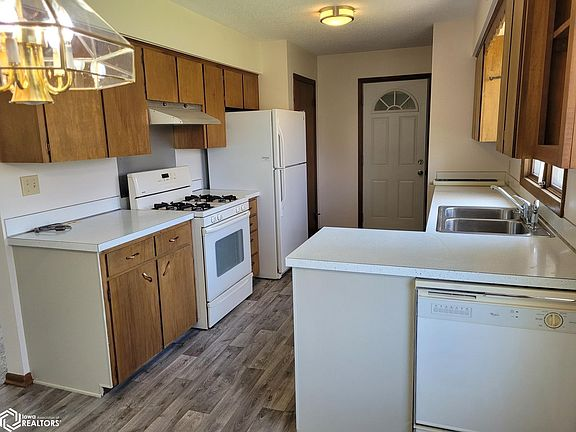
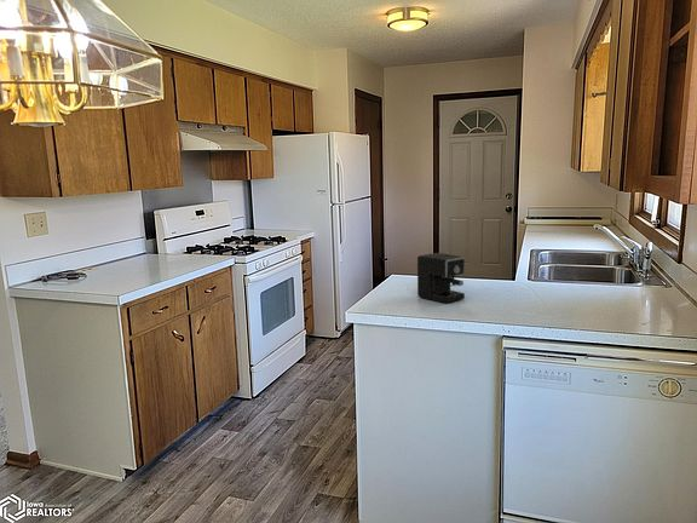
+ coffee maker [416,252,466,304]
